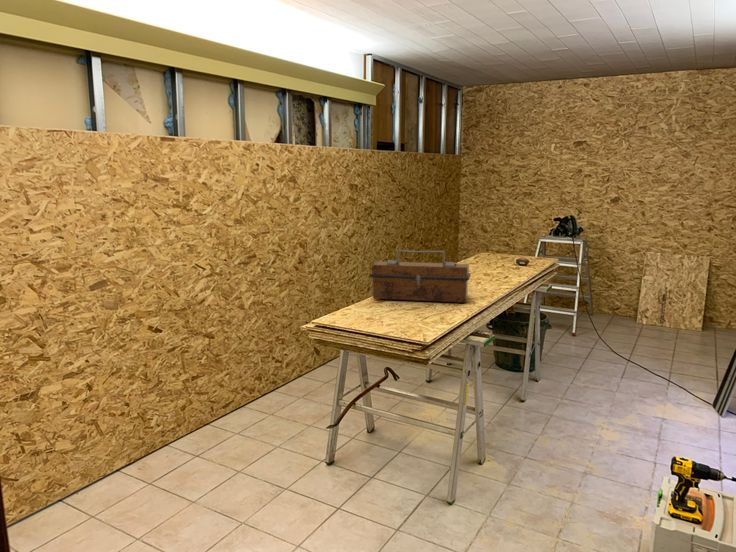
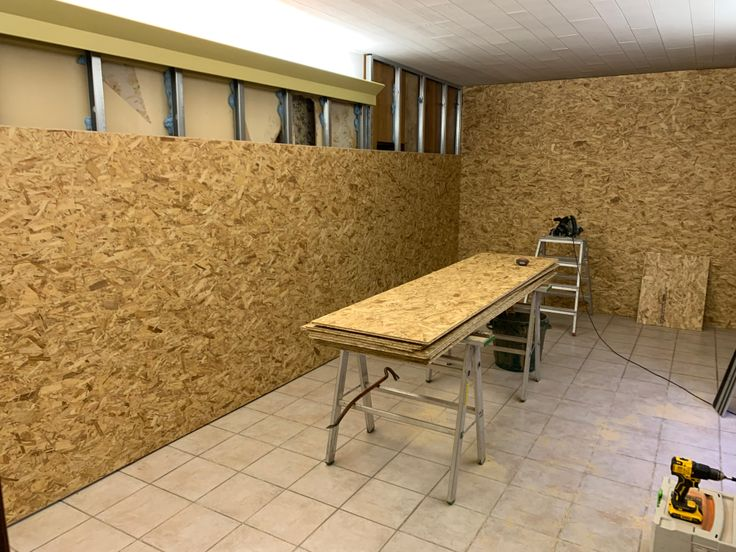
- toolbox [369,249,472,304]
